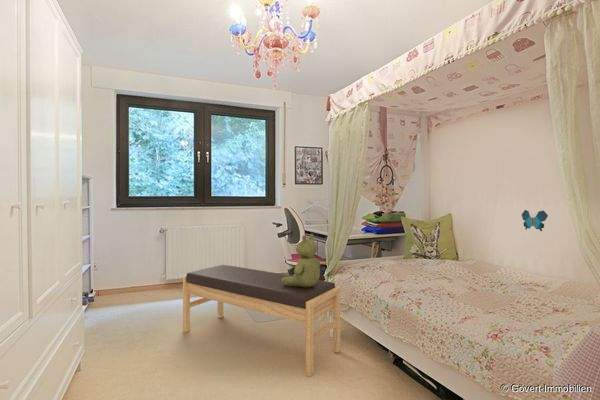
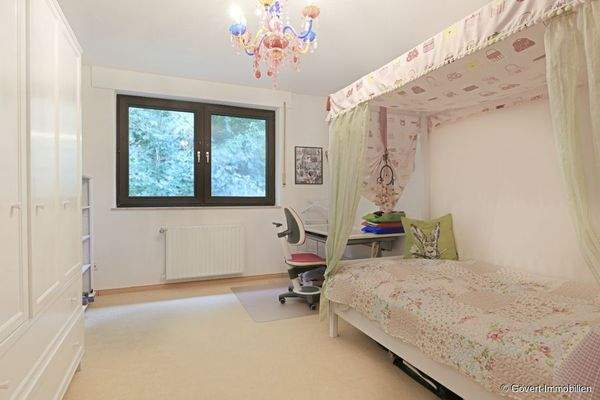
- decorative butterfly [521,209,549,232]
- stuffed bear [281,233,322,287]
- bench [182,264,341,378]
